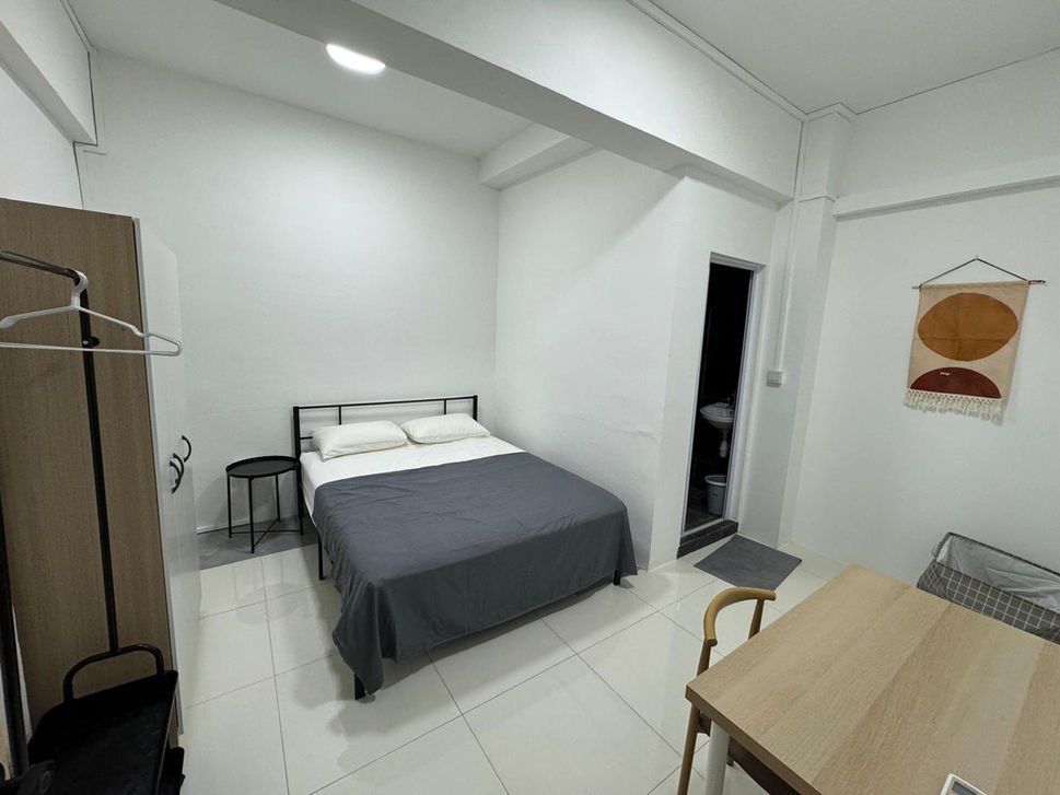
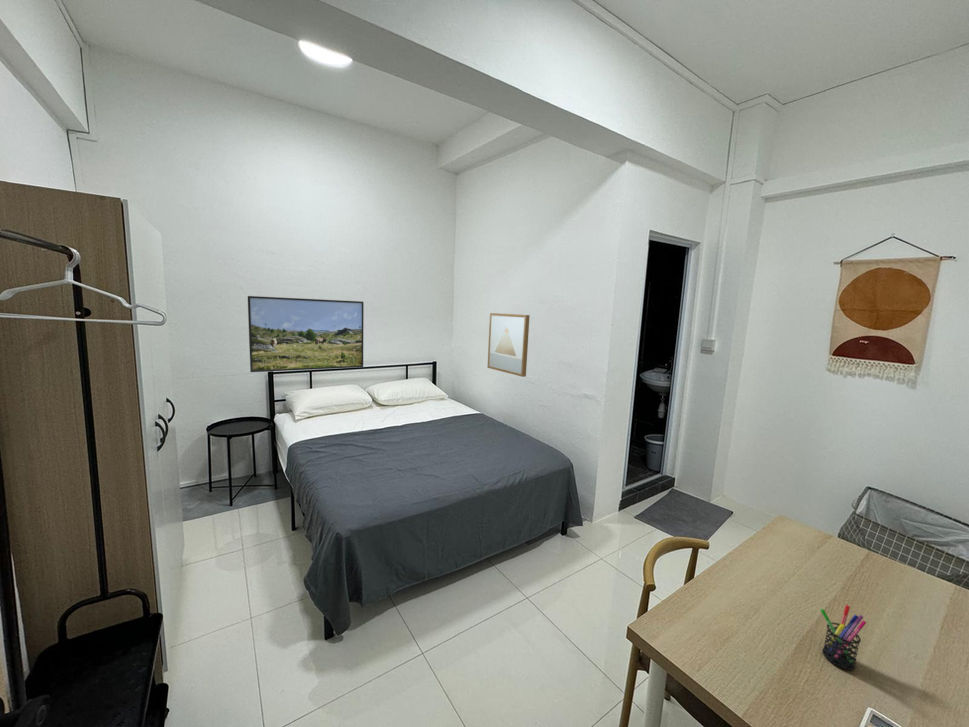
+ pen holder [819,604,867,671]
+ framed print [247,295,365,373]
+ wall art [486,312,531,378]
